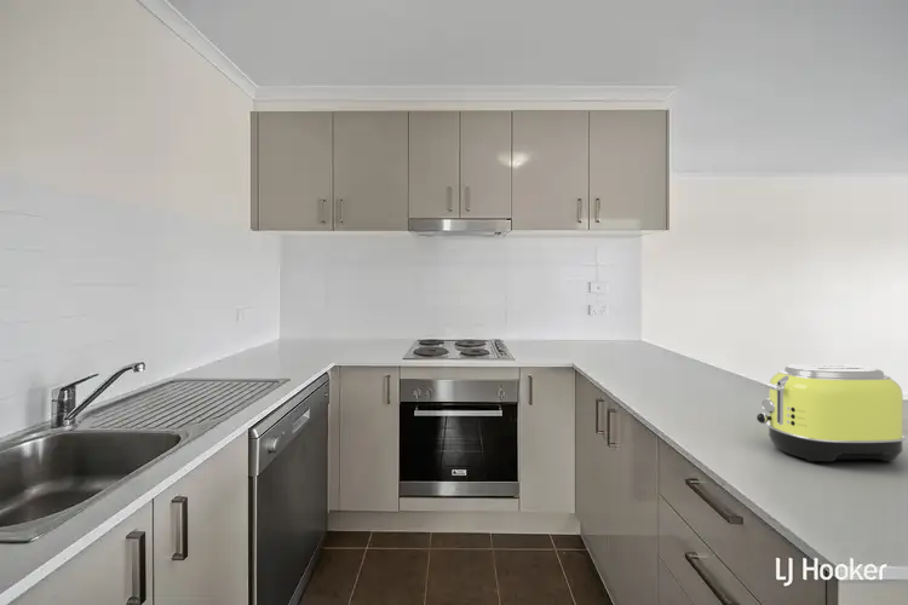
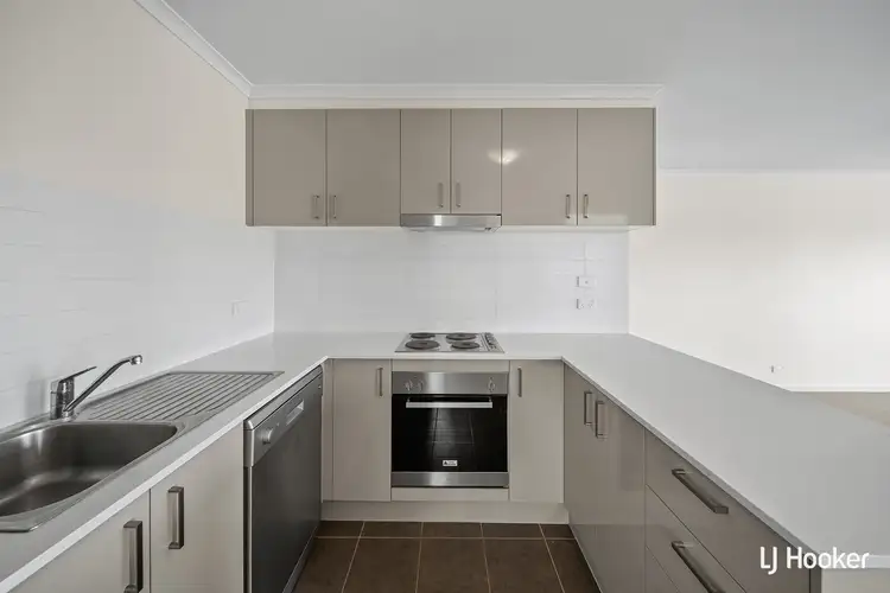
- toaster [755,363,907,462]
